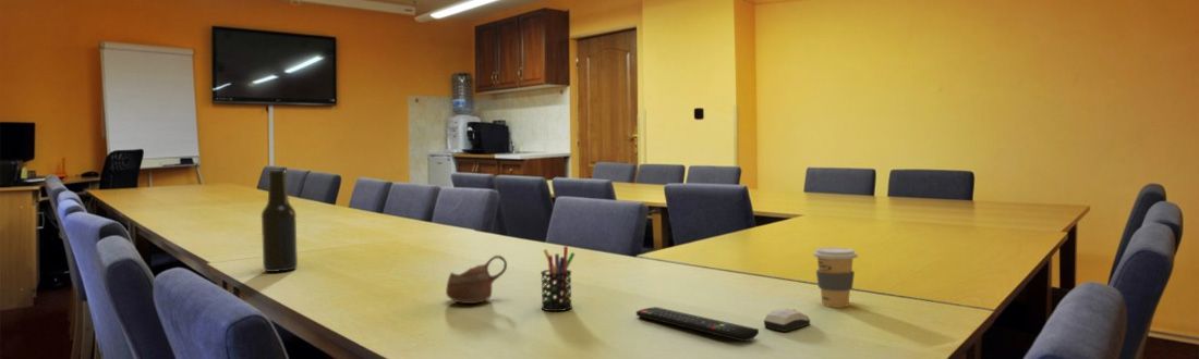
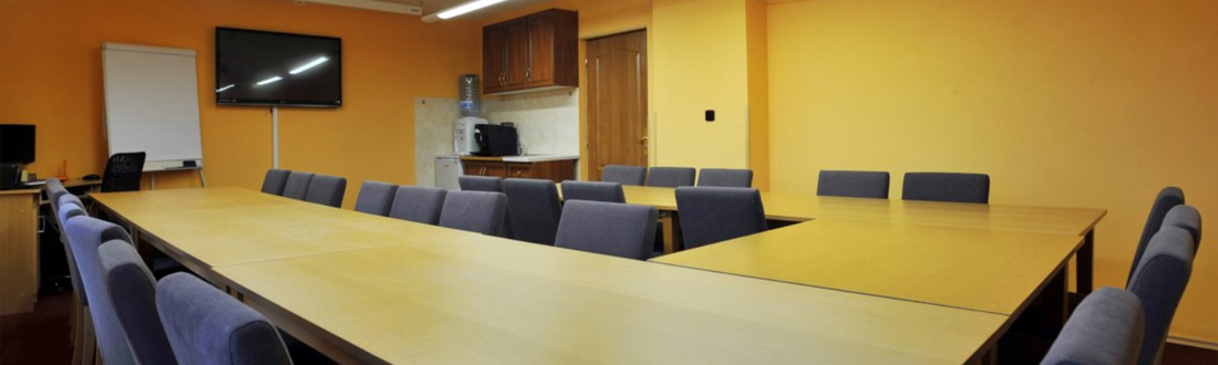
- coffee cup [812,246,859,309]
- pen holder [540,245,576,312]
- beer bottle [261,170,299,273]
- computer mouse [763,308,811,333]
- cup [445,255,508,305]
- remote control [635,306,760,343]
